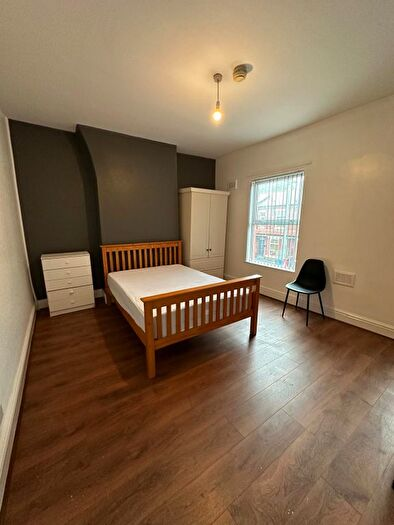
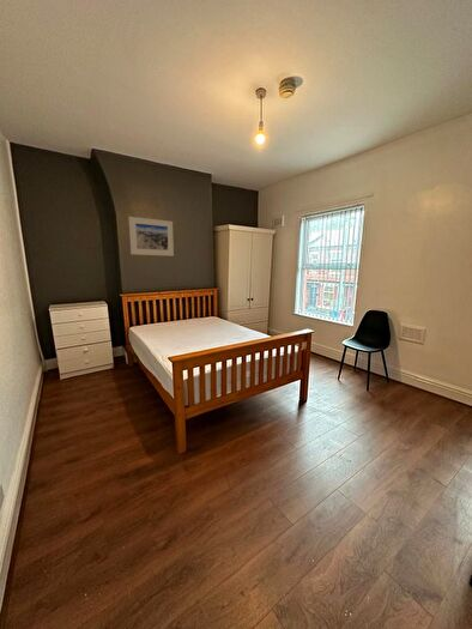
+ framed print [128,216,175,258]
